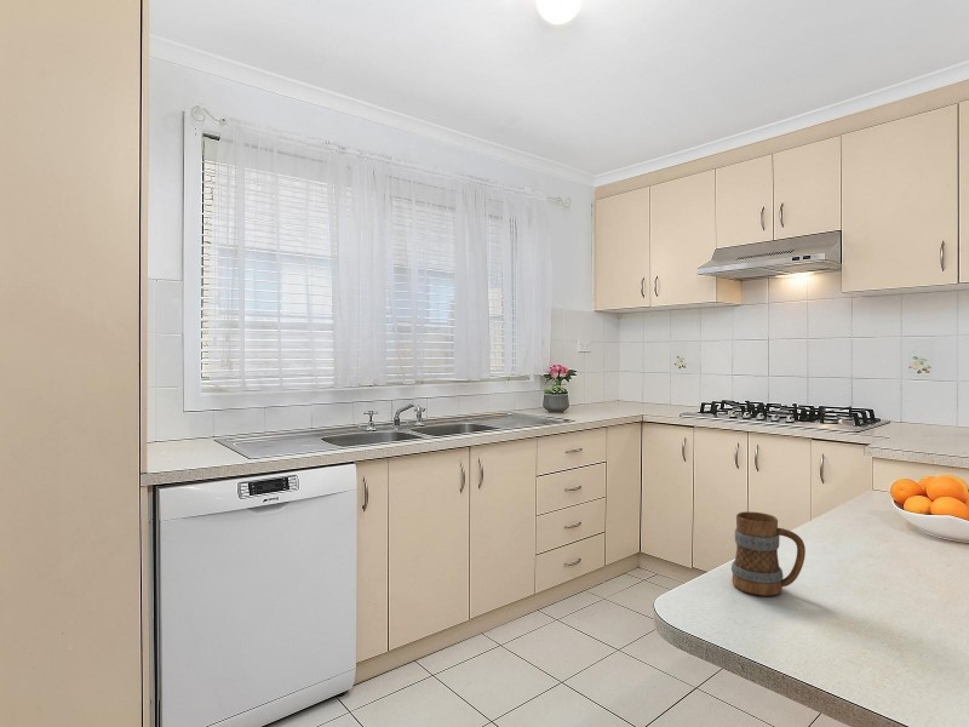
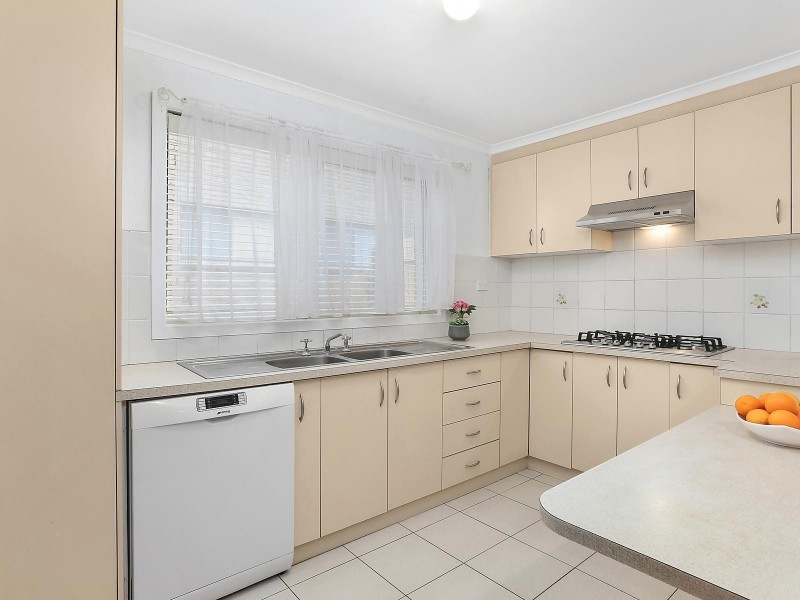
- mug [730,510,807,597]
